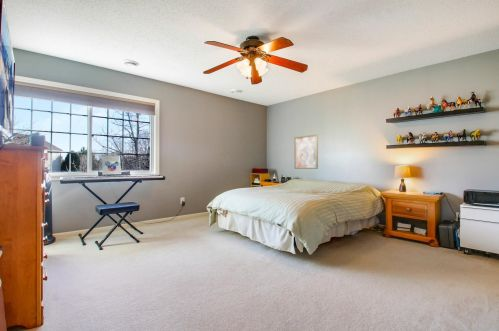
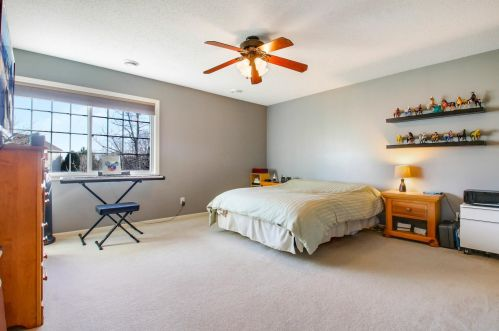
- wall art [293,134,319,170]
